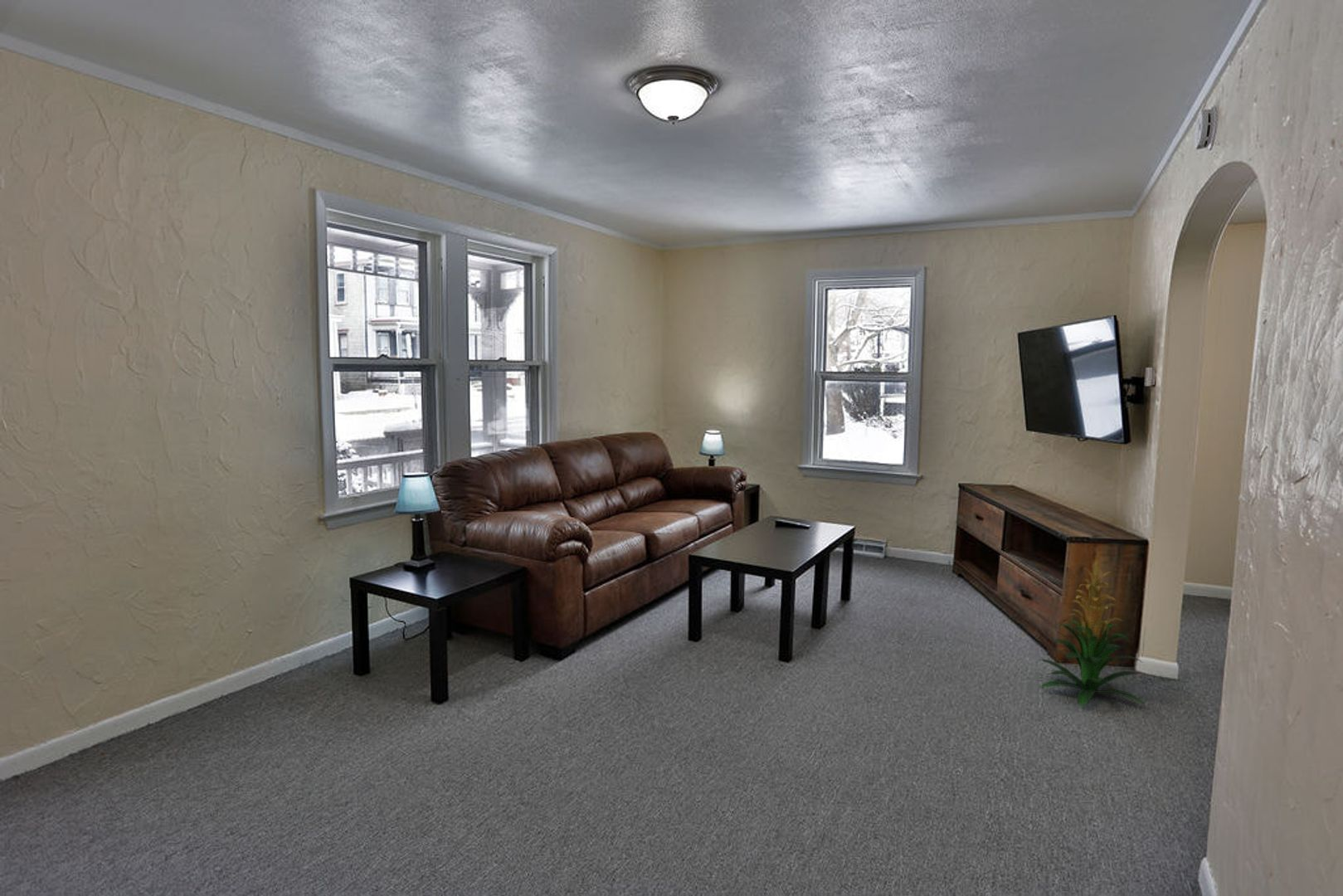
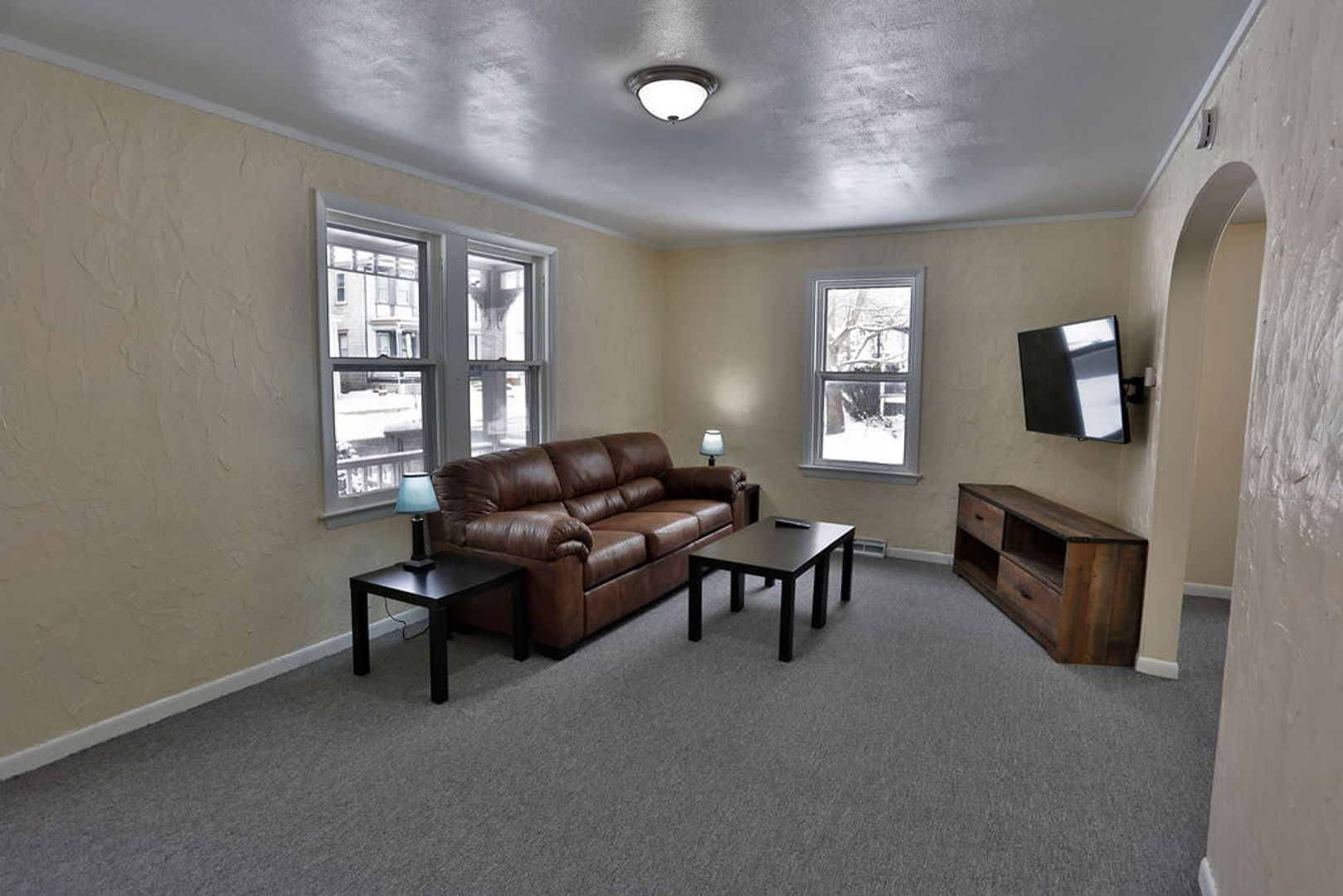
- indoor plant [1039,559,1146,707]
